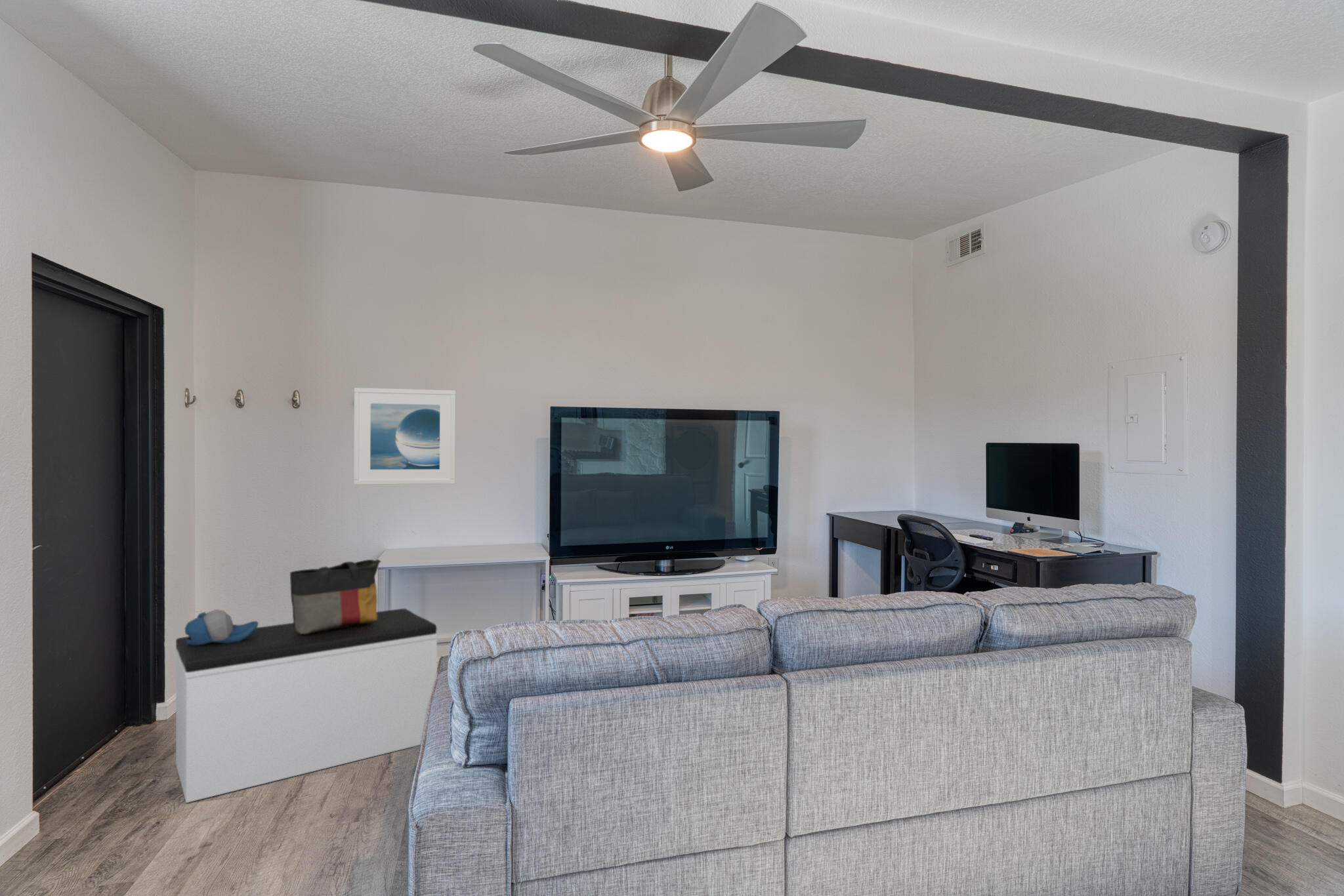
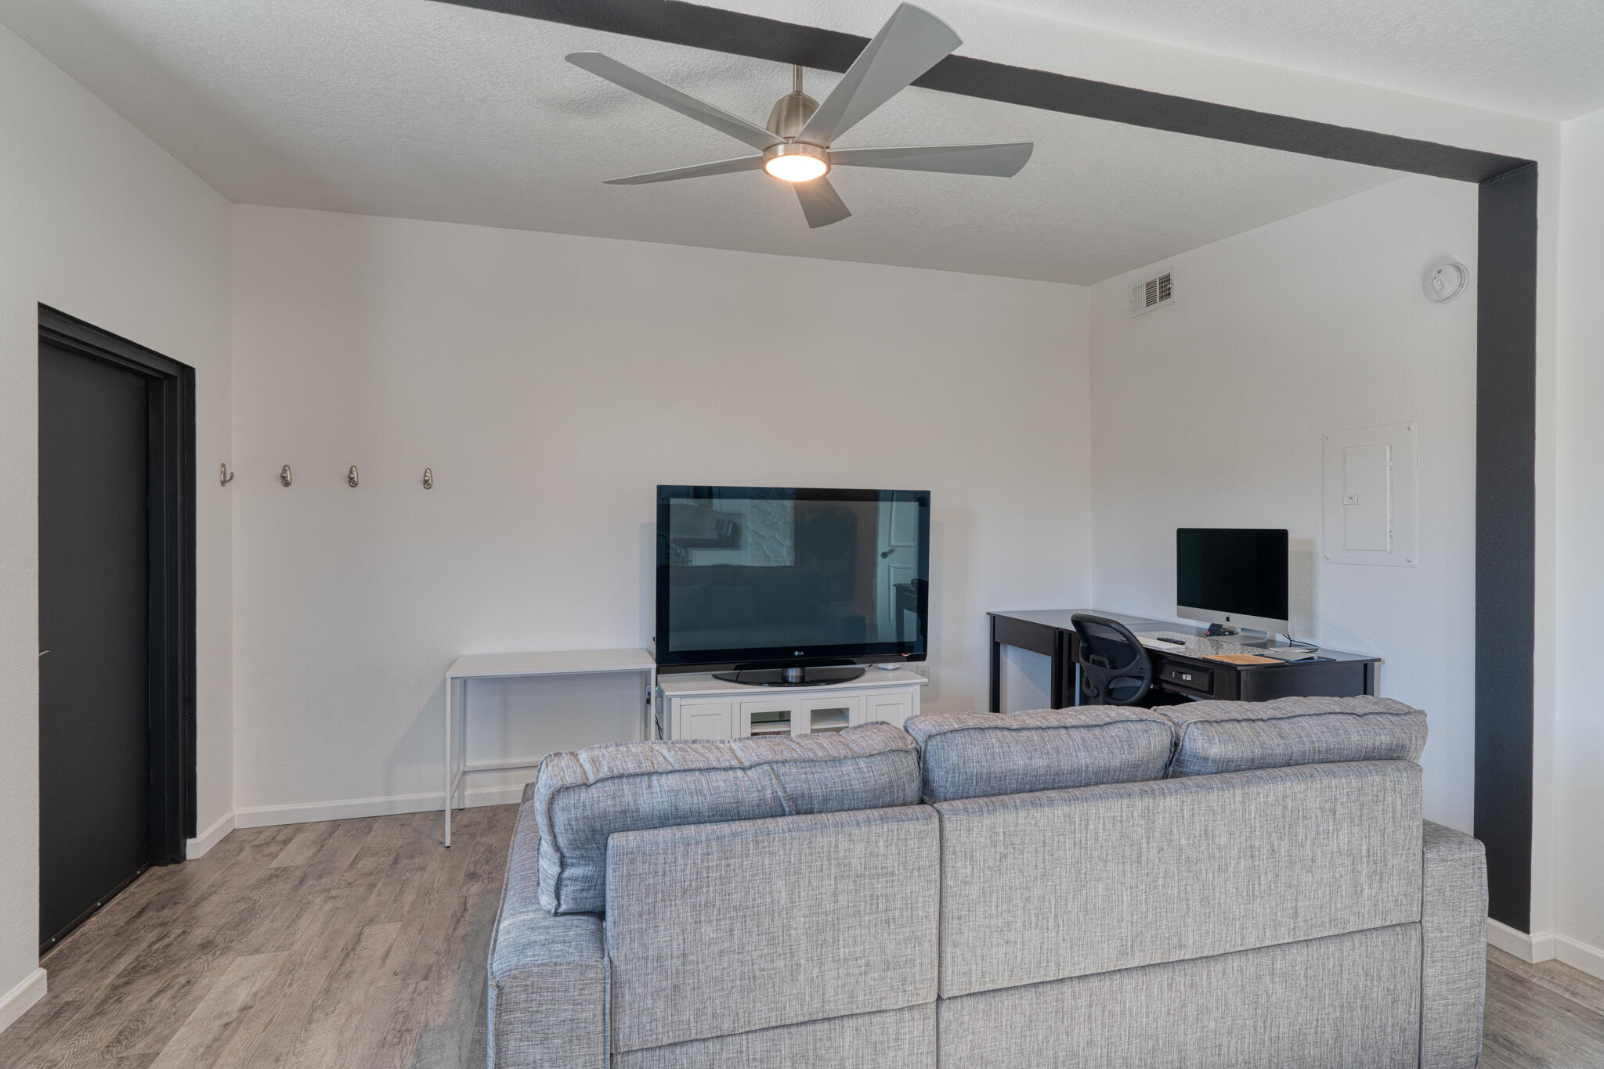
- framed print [353,387,456,485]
- baseball cap [184,609,259,645]
- bench [175,608,438,804]
- tote bag [289,559,381,634]
